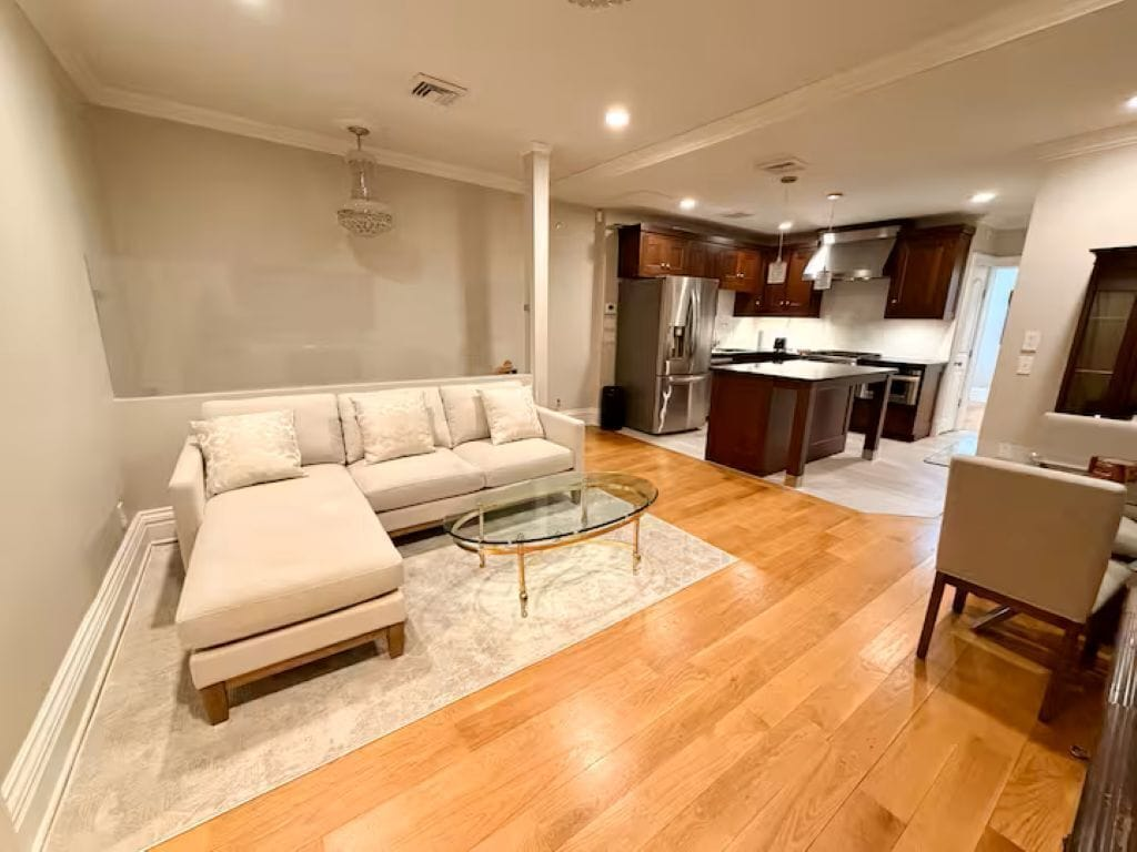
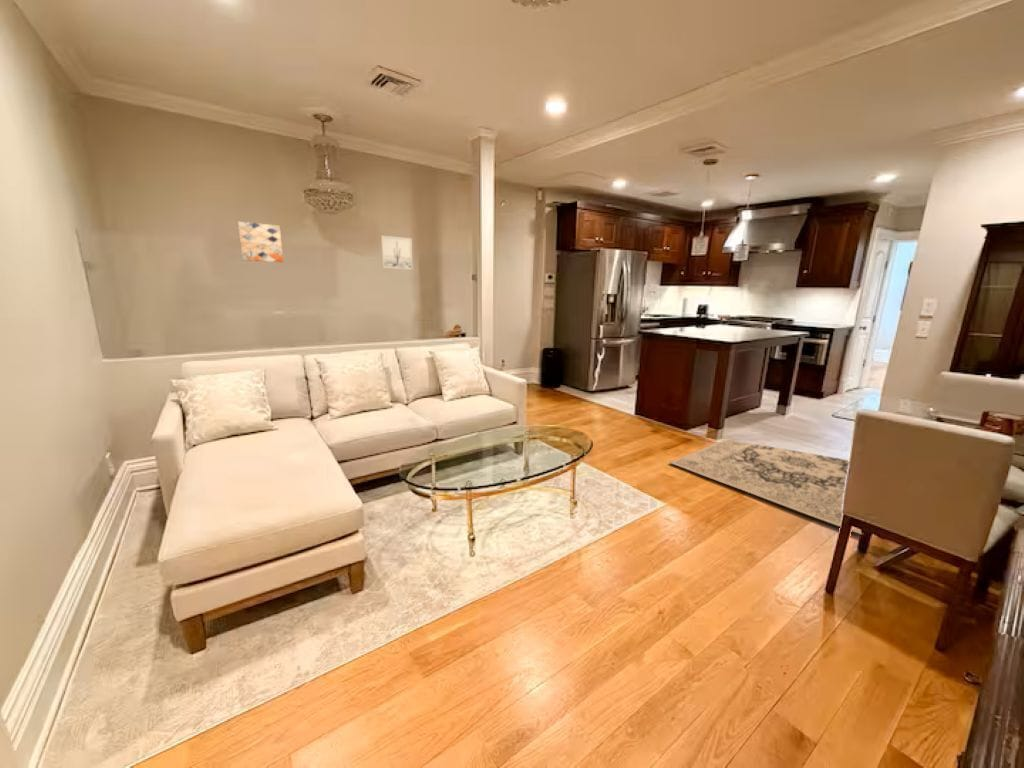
+ wall art [237,221,284,263]
+ wall art [380,235,413,270]
+ rug [668,439,863,535]
